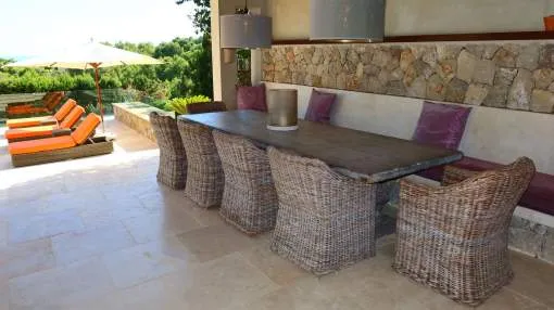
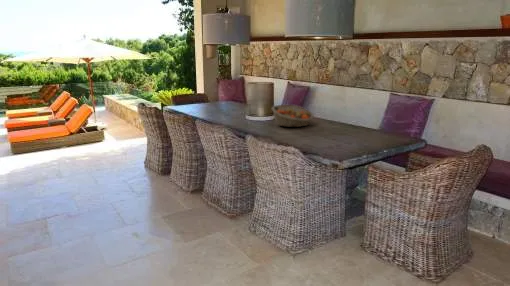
+ fruit basket [271,104,315,128]
